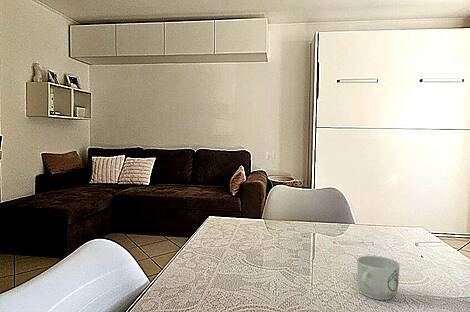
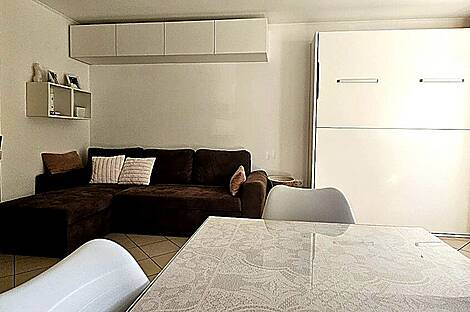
- mug [356,255,401,301]
